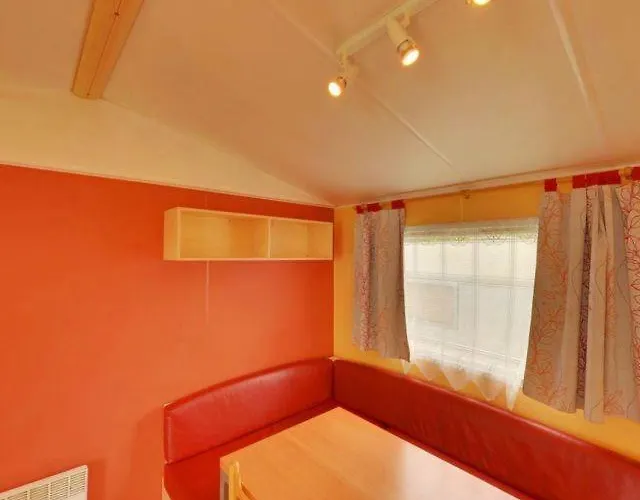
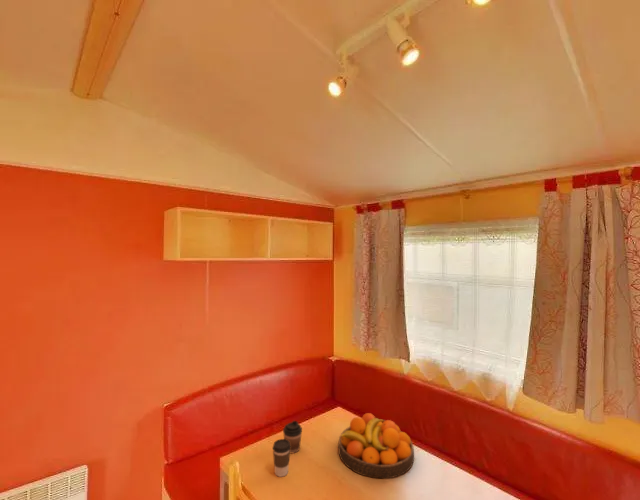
+ fruit bowl [337,412,415,479]
+ coffee cup [272,438,291,478]
+ coffee cup [282,420,303,454]
